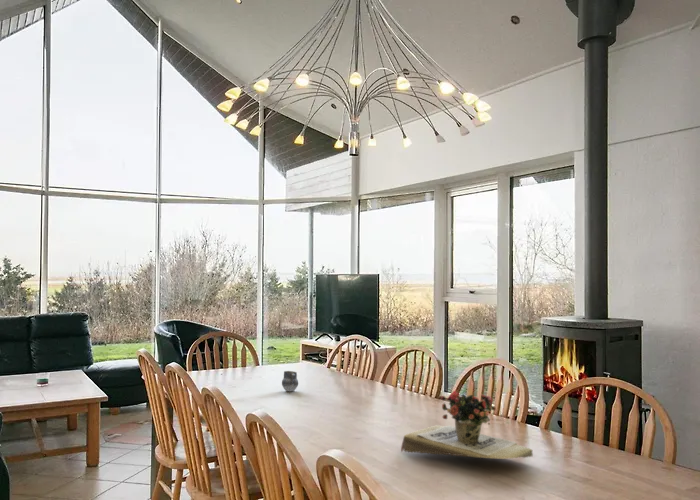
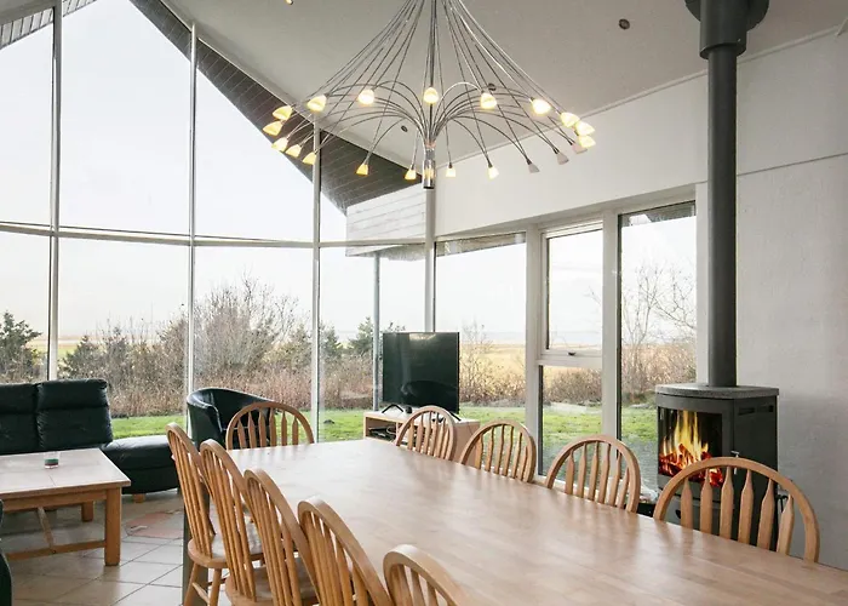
- flower arrangement [400,390,534,460]
- cup [281,370,299,392]
